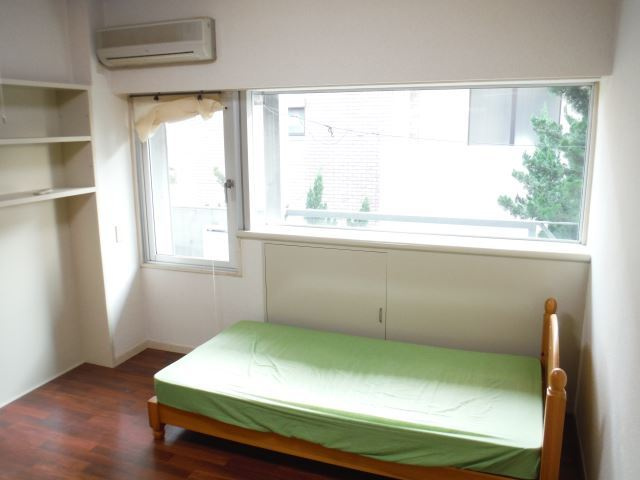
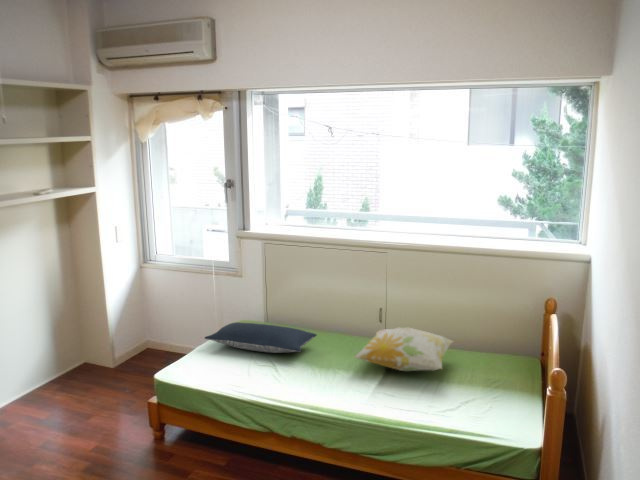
+ decorative pillow [353,327,454,372]
+ pillow [203,321,318,354]
